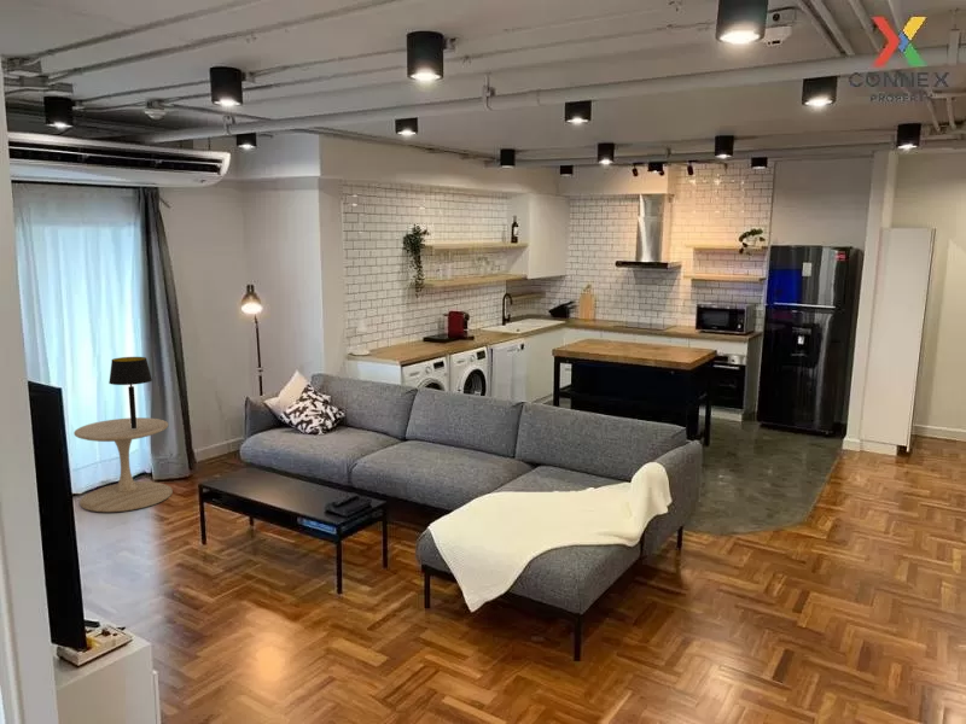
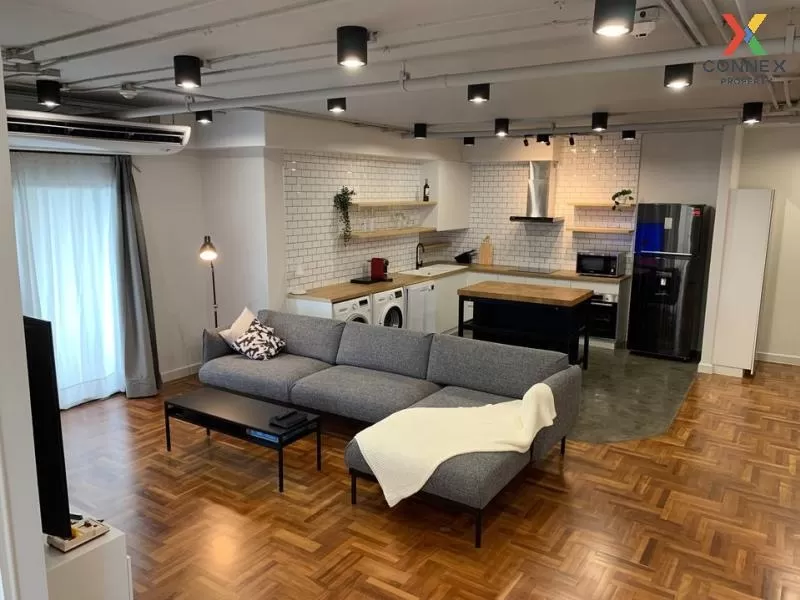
- side table [72,416,174,513]
- table lamp [107,356,153,428]
